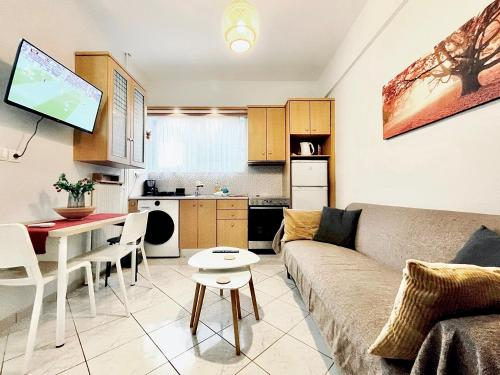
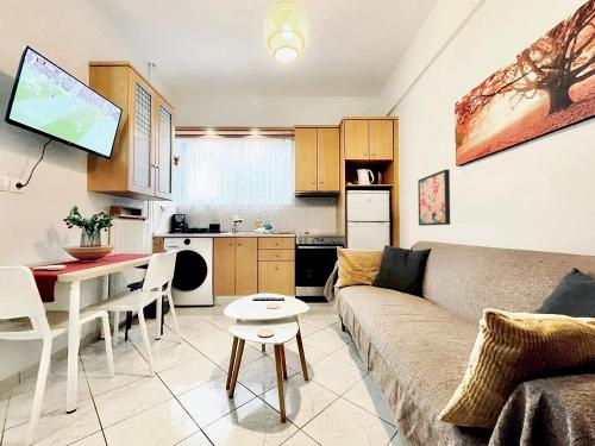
+ wall art [416,168,451,227]
